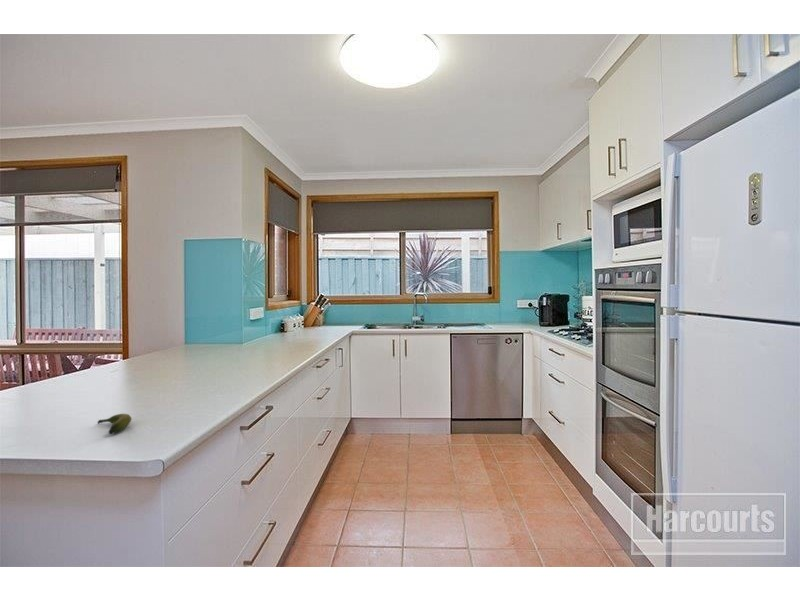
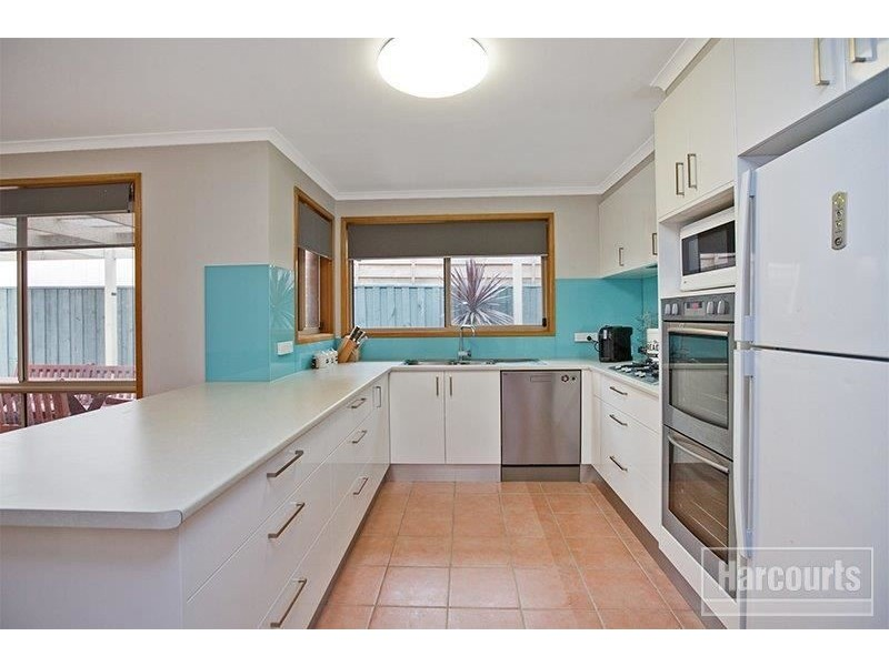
- banana [97,413,133,435]
